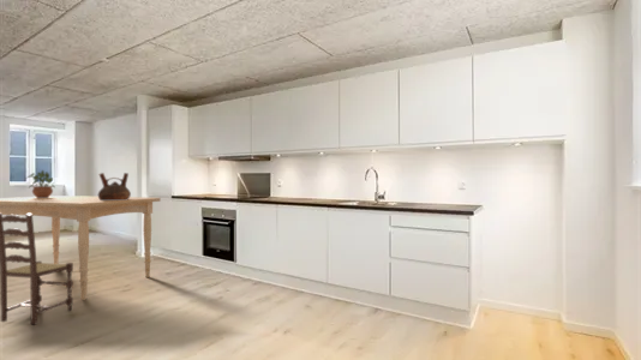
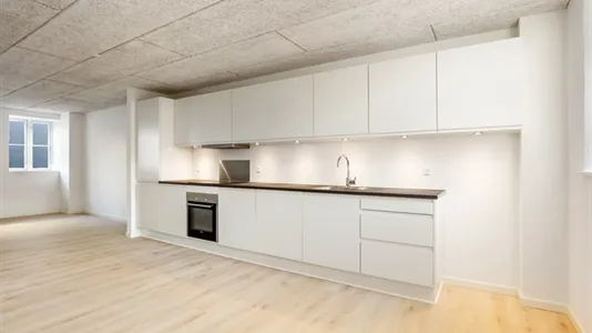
- vessel [97,172,132,200]
- potted plant [24,169,55,198]
- dining table [0,194,162,301]
- dining chair [0,214,74,326]
